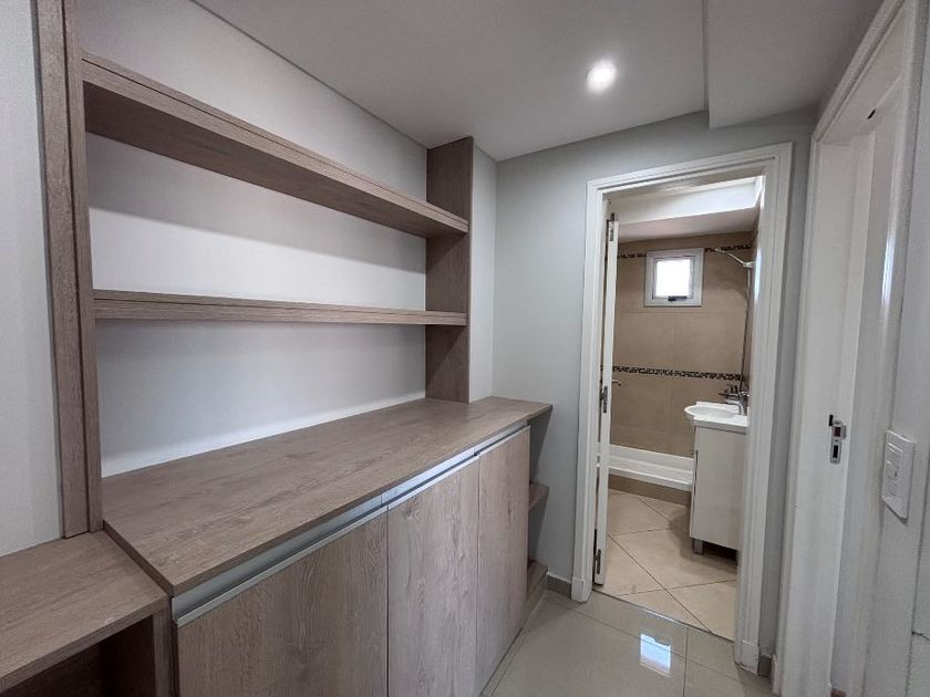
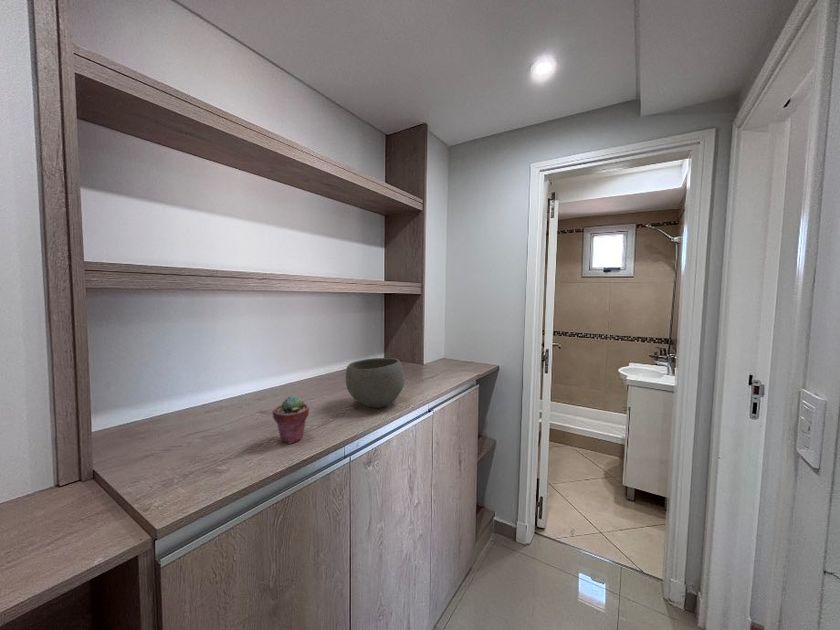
+ potted succulent [271,395,310,444]
+ bowl [345,357,406,409]
